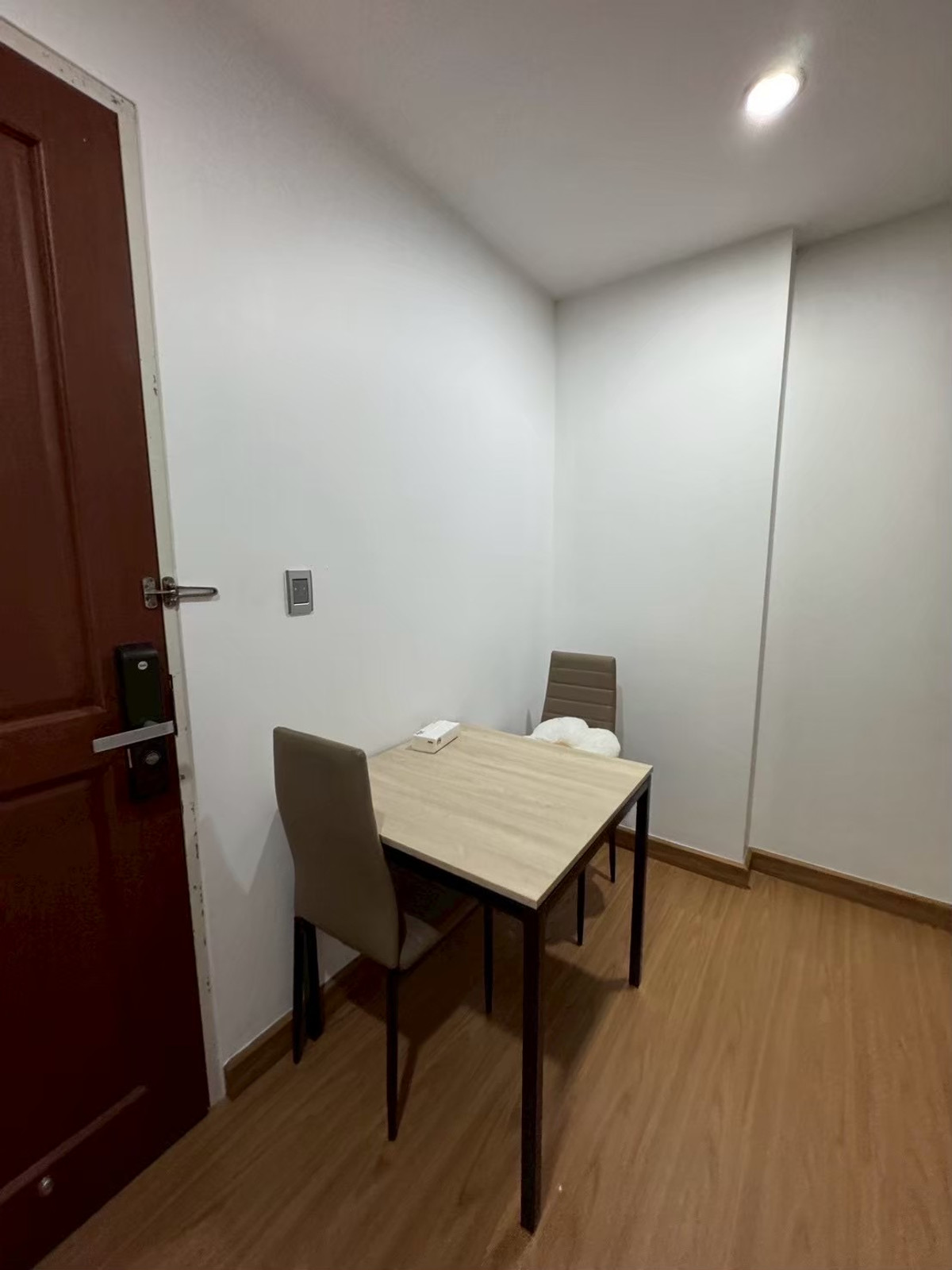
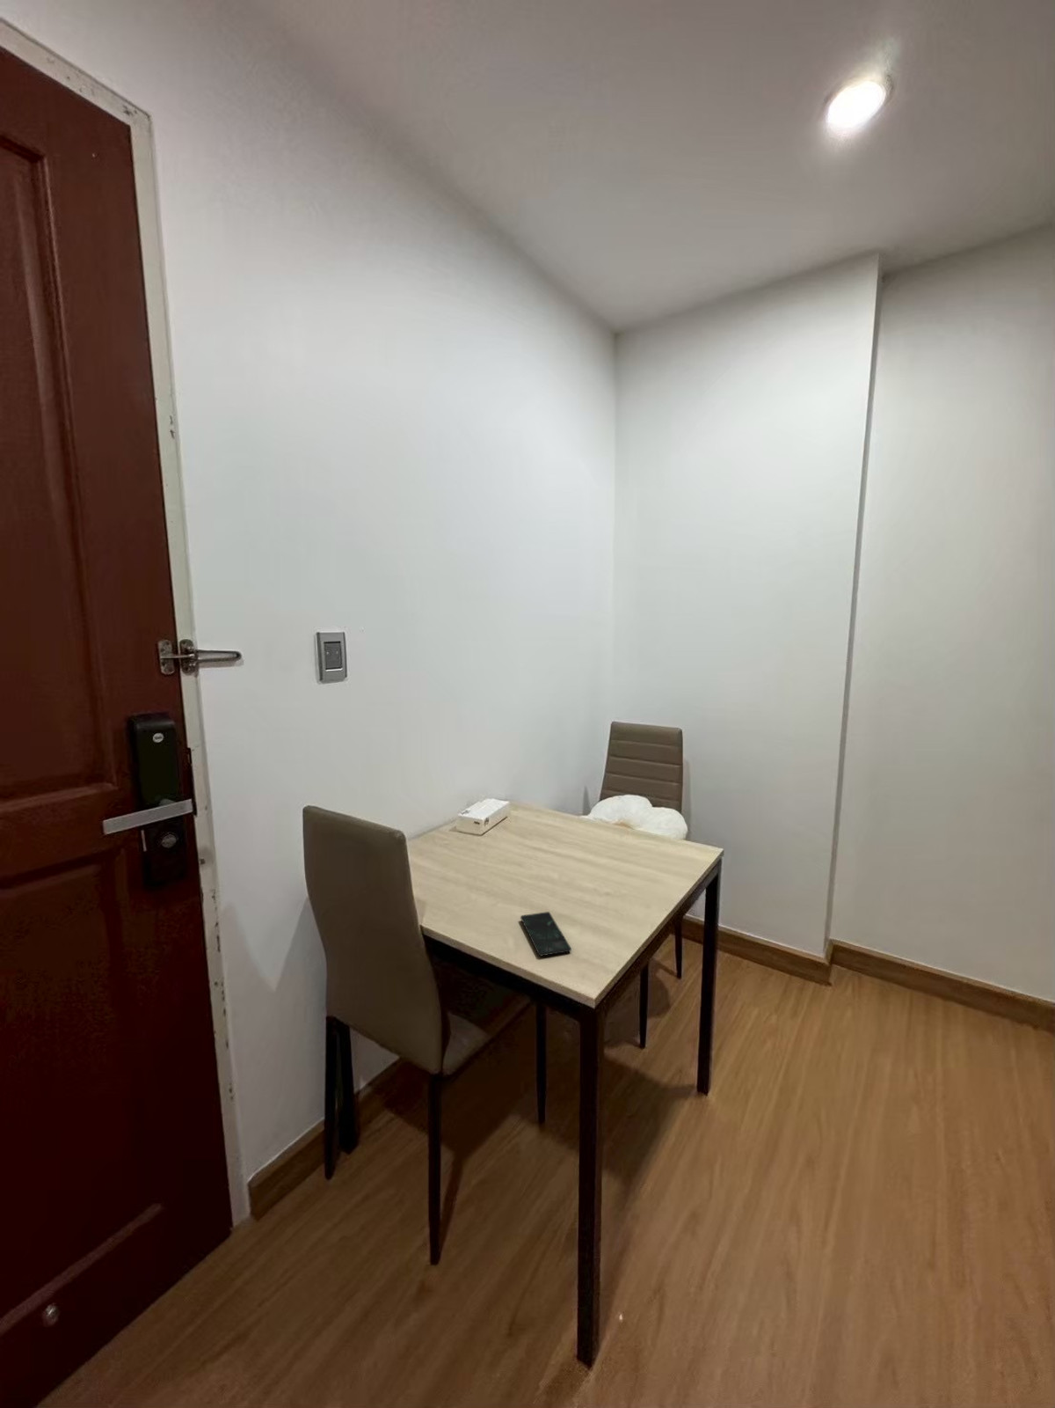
+ smartphone [520,911,572,958]
